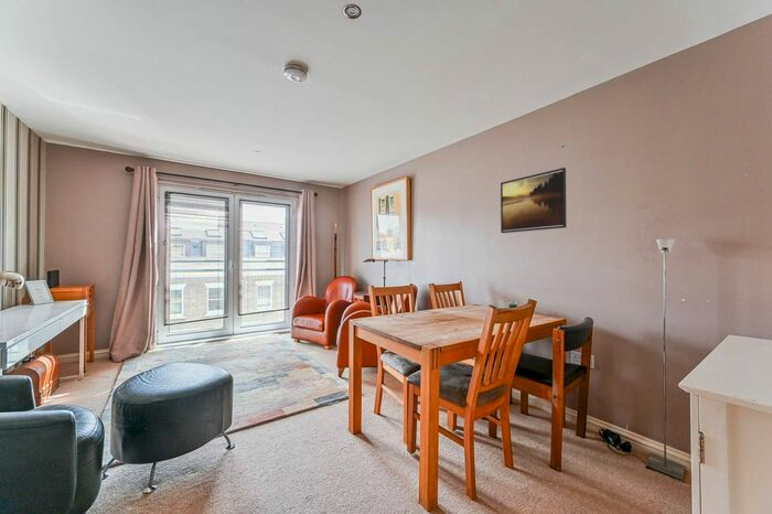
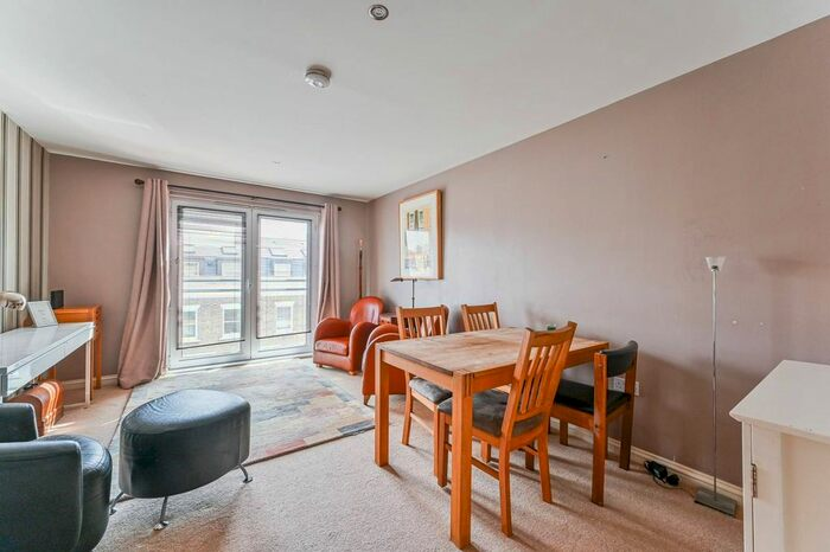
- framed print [500,167,567,234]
